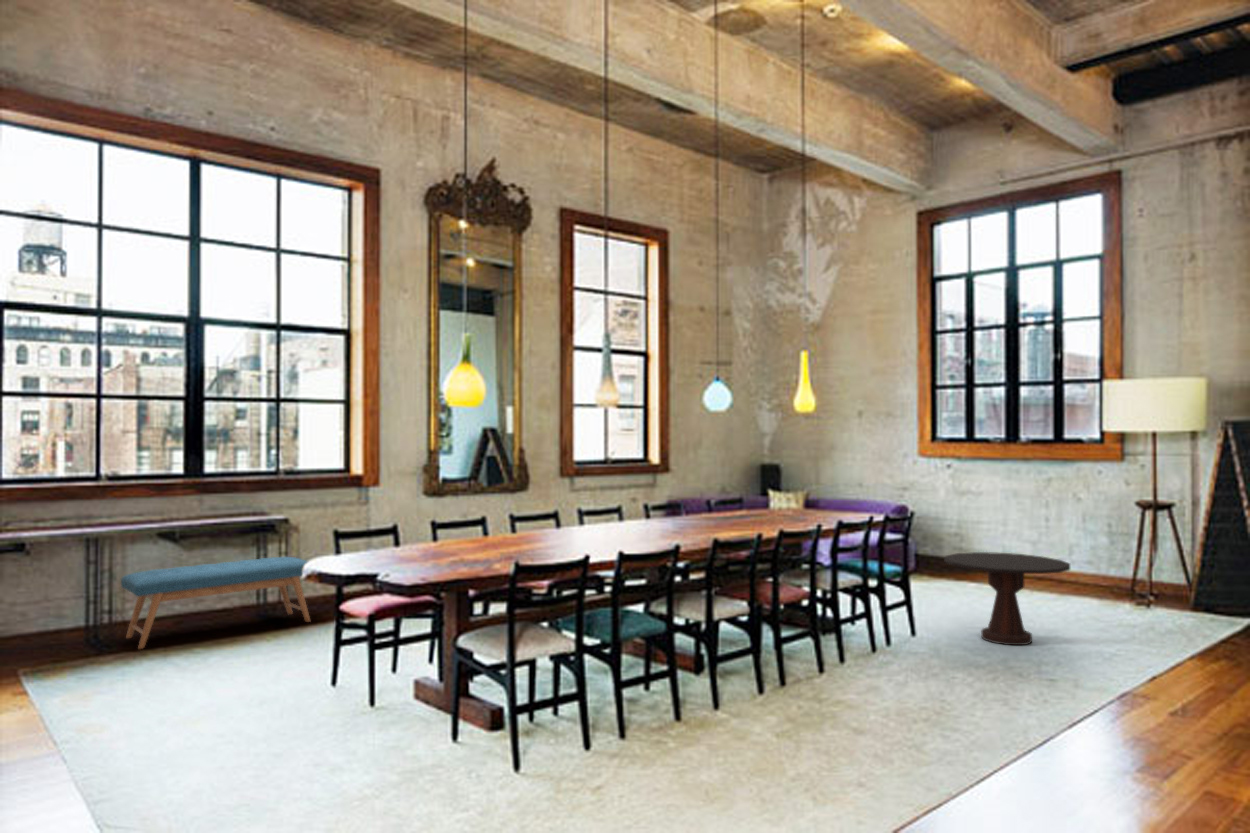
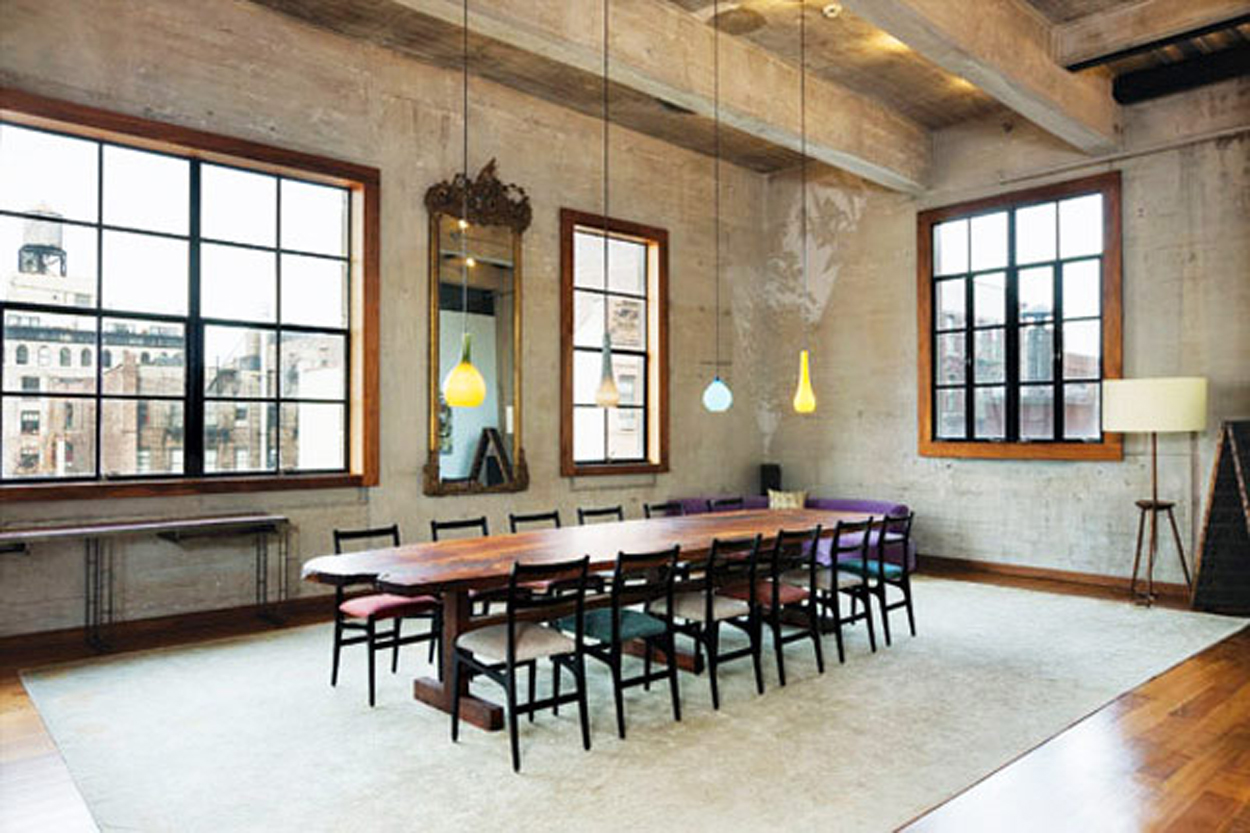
- side table [943,551,1071,646]
- bench [120,556,311,650]
